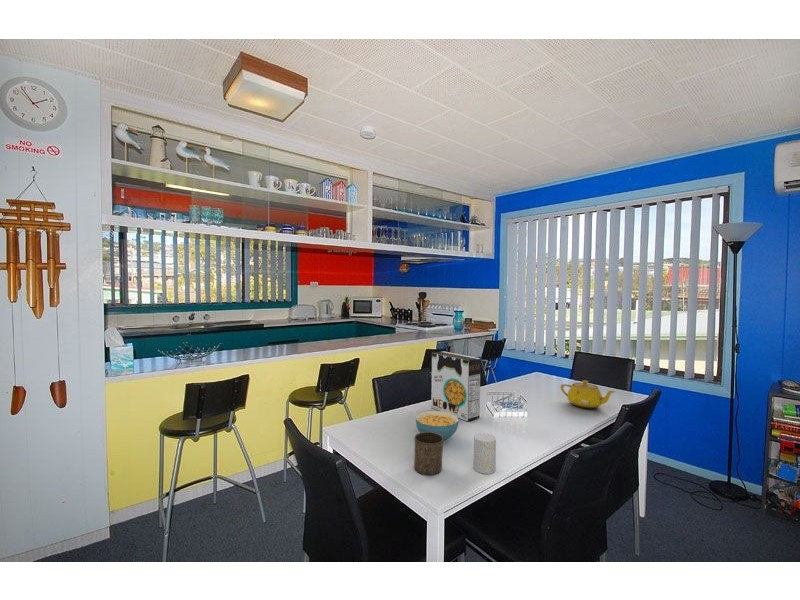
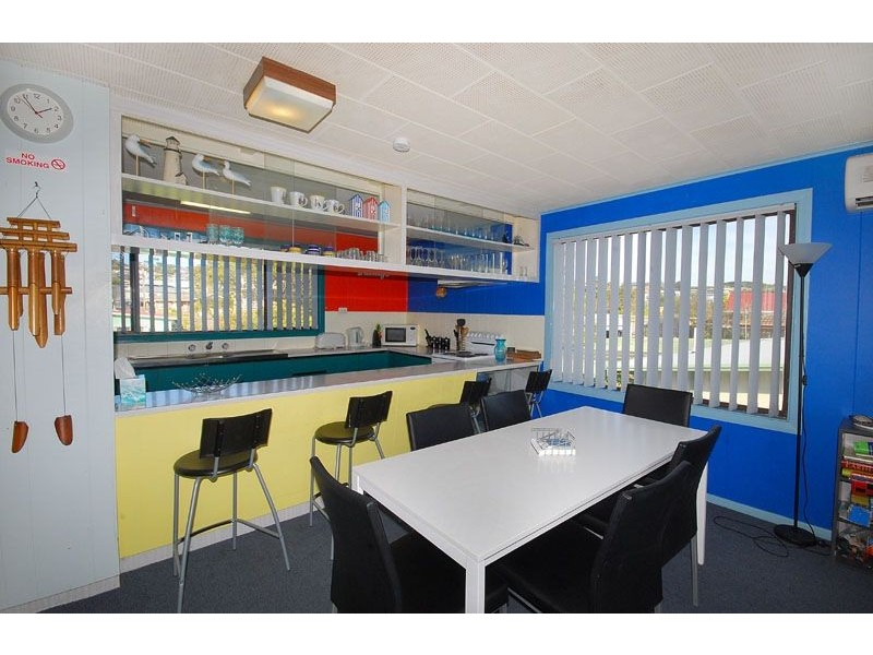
- cereal box [430,350,482,422]
- cereal bowl [414,410,460,441]
- teapot [560,379,617,410]
- cup [473,432,497,475]
- cup [413,432,444,476]
